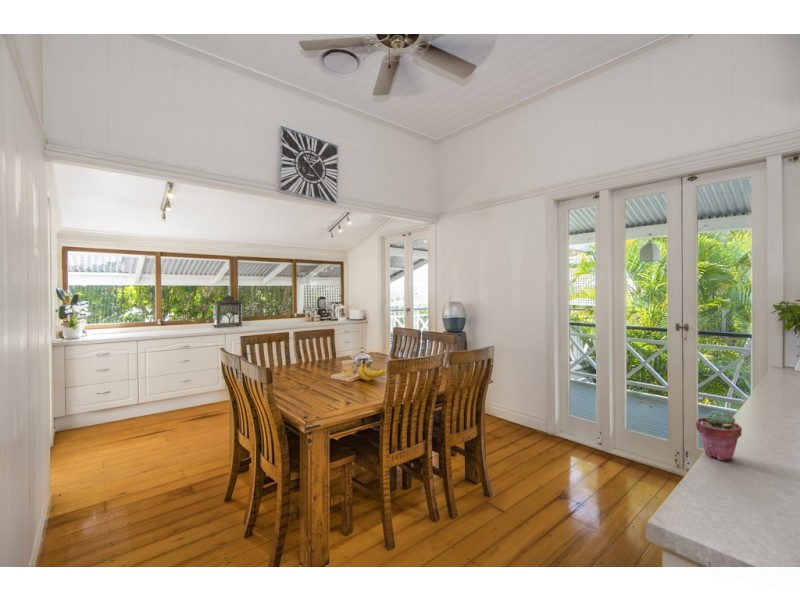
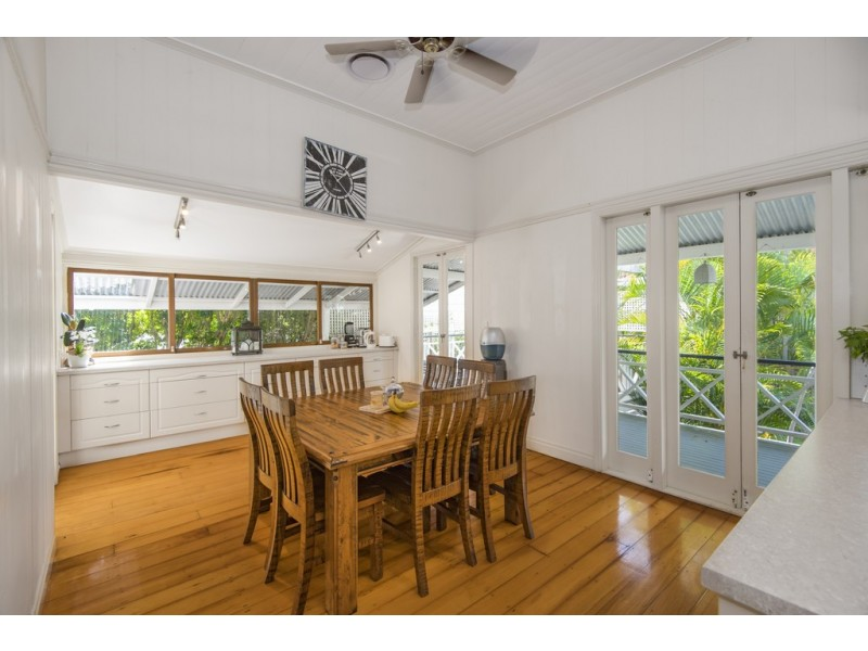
- potted succulent [695,409,743,461]
